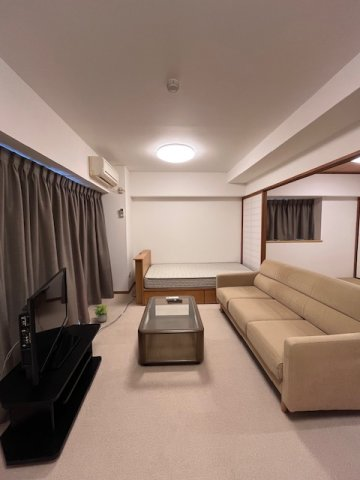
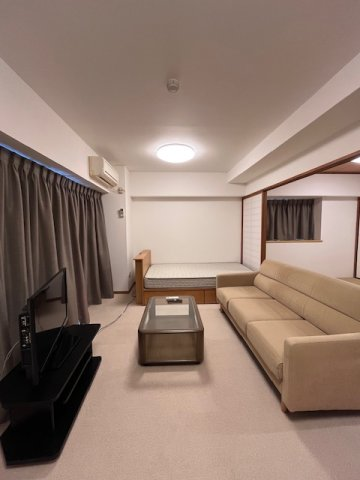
- potted plant [92,303,110,323]
